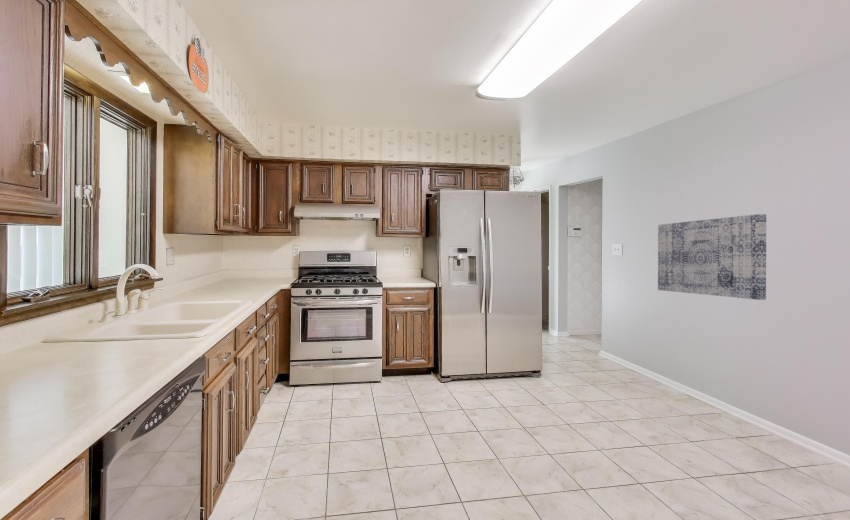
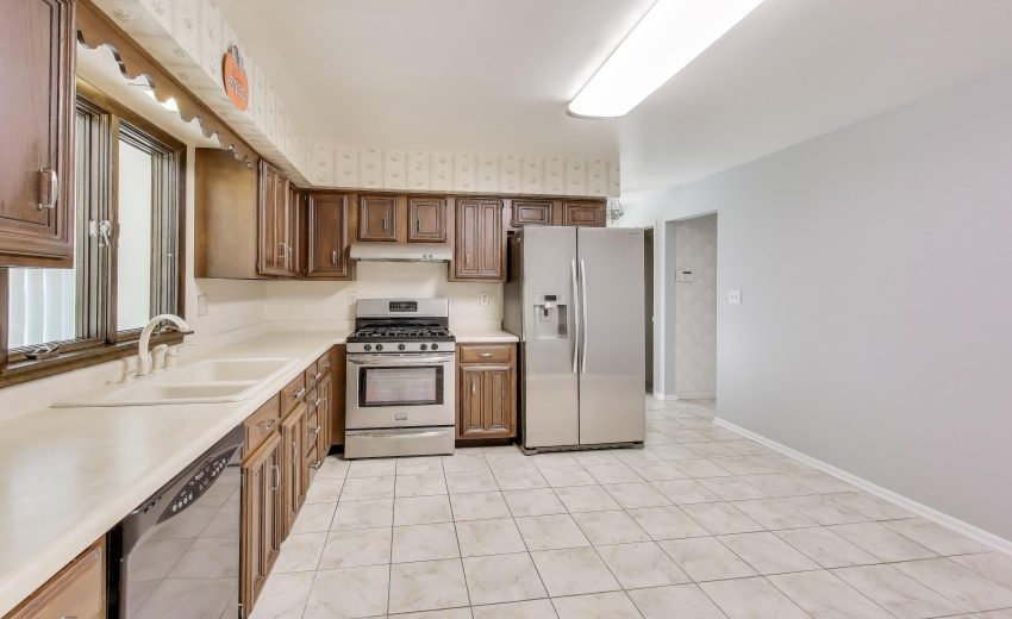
- wall art [657,213,767,301]
